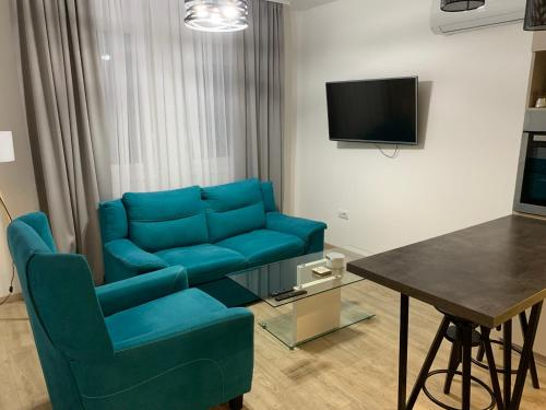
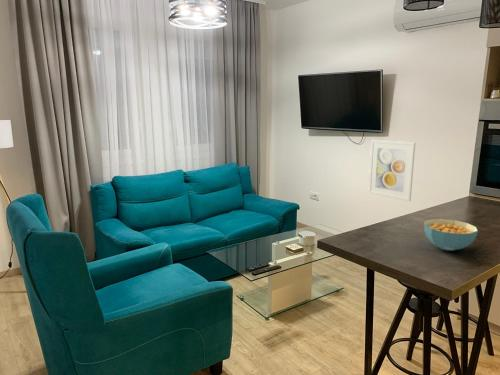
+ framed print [367,139,416,202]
+ cereal bowl [423,218,479,252]
